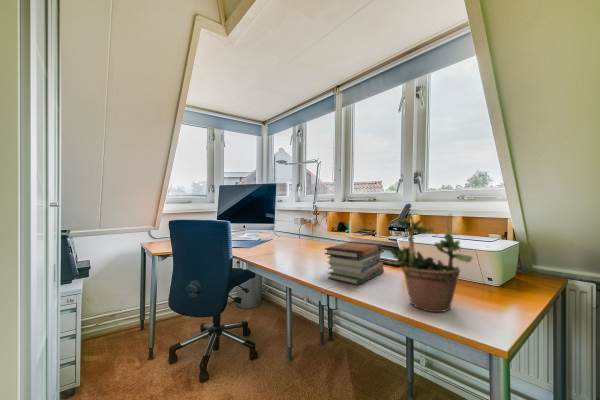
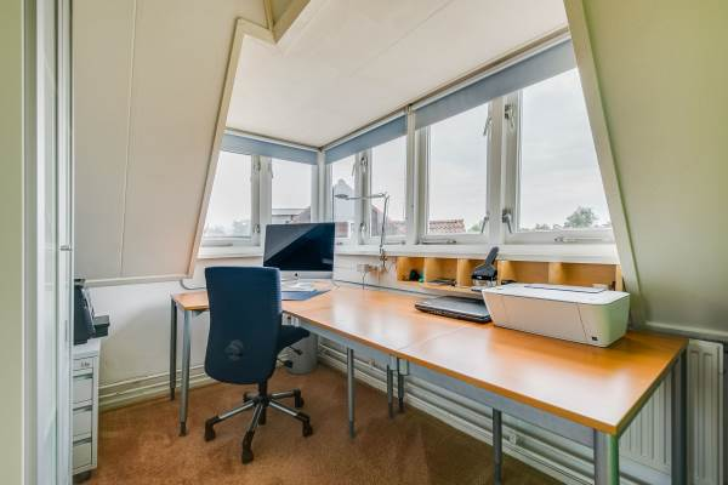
- potted plant [386,203,474,313]
- book stack [324,240,385,286]
